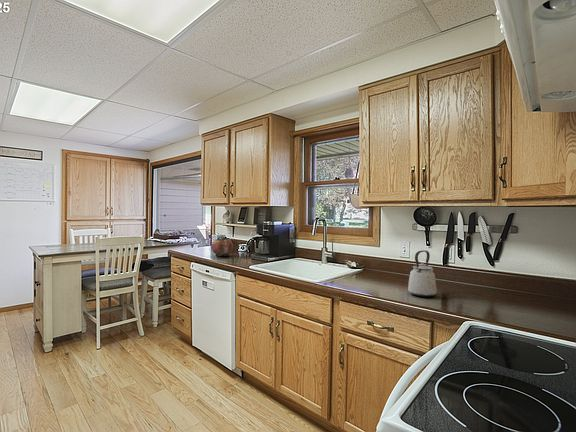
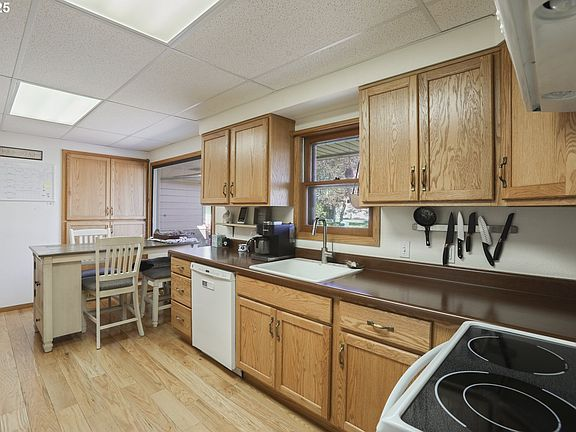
- kettle [407,249,438,298]
- bowl [211,238,234,258]
